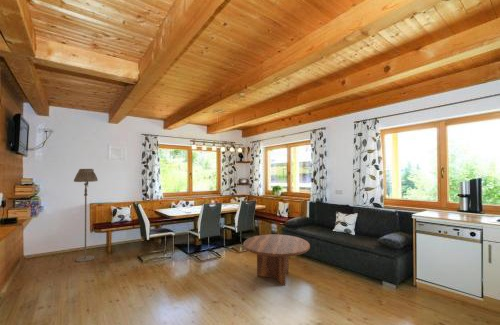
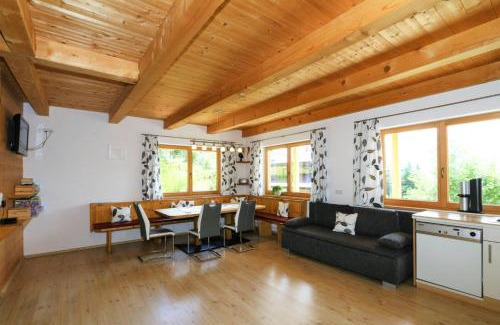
- floor lamp [73,168,99,263]
- coffee table [242,233,311,287]
